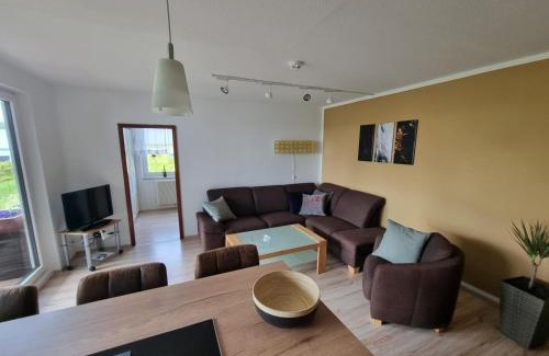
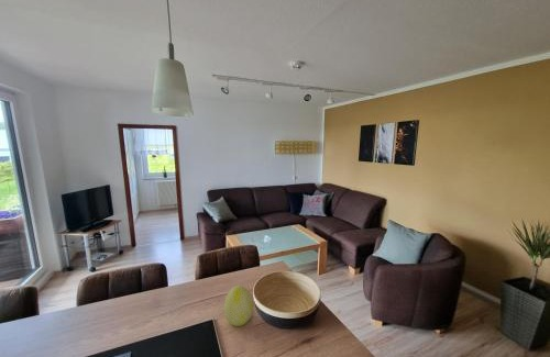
+ decorative egg [223,285,254,327]
